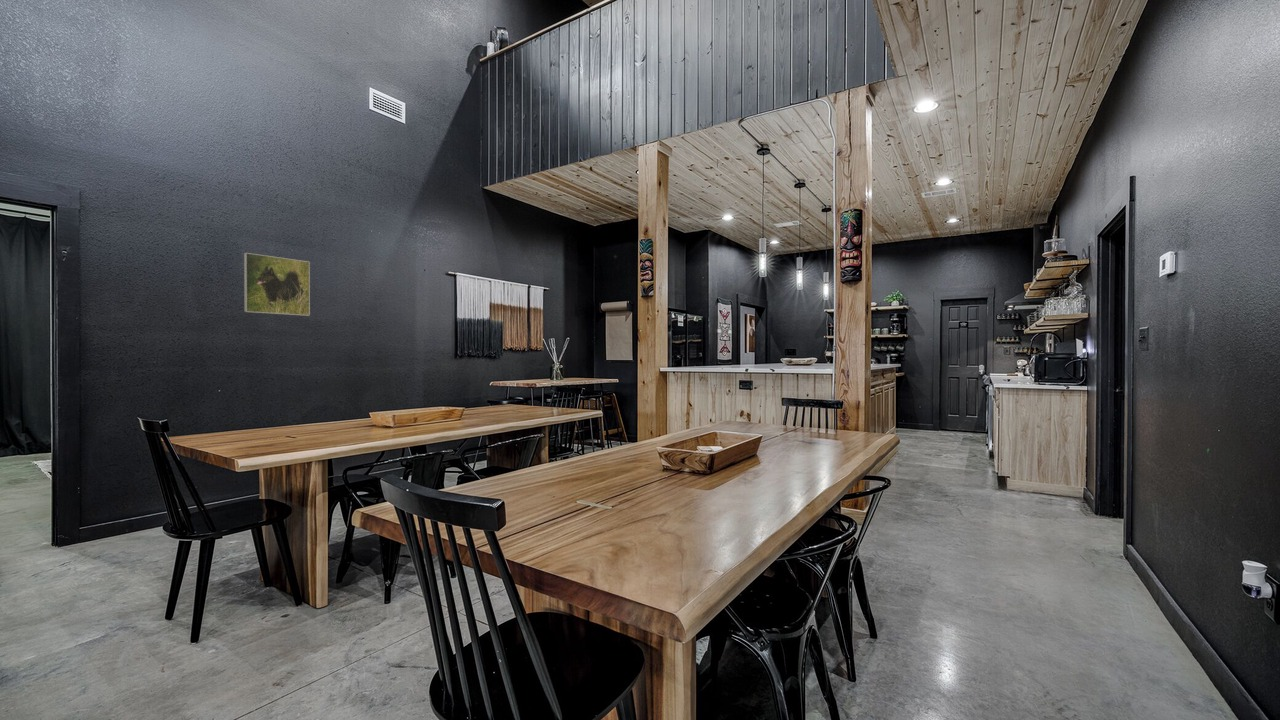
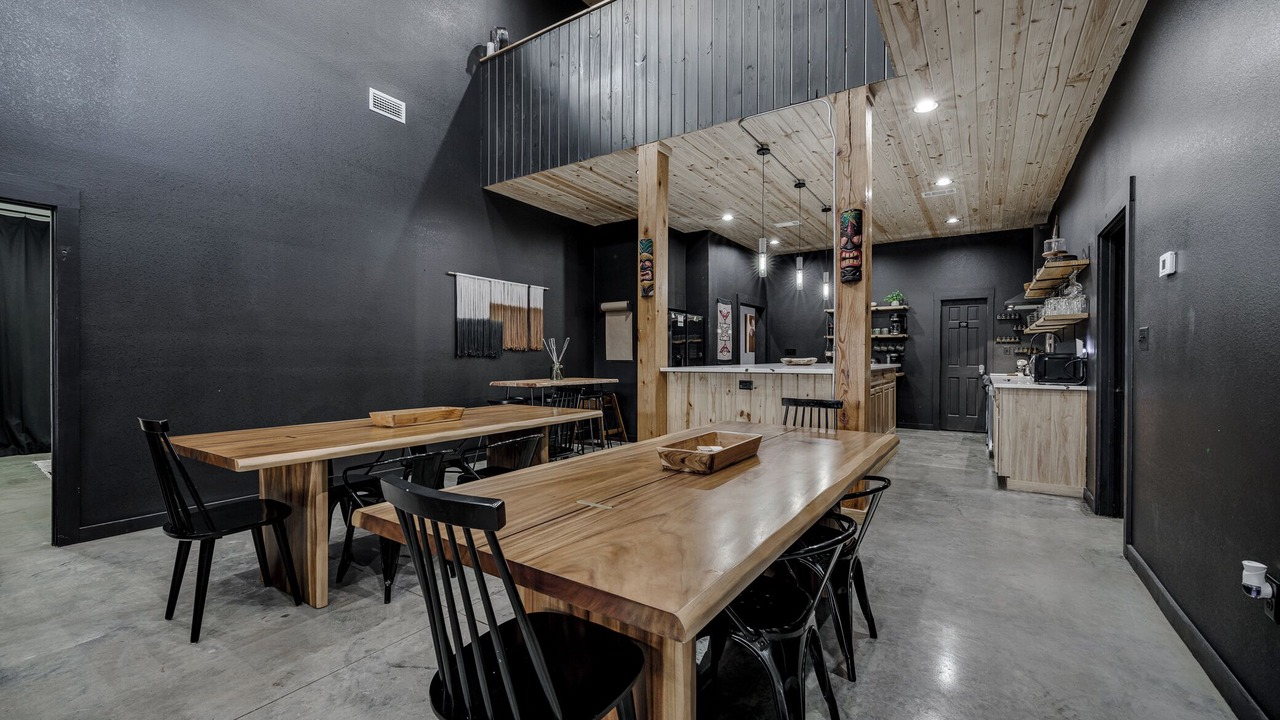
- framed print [243,252,311,317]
